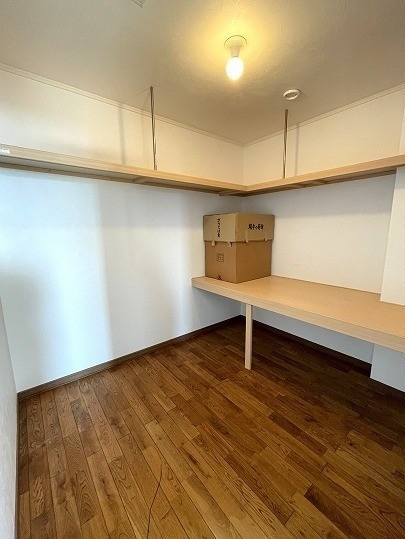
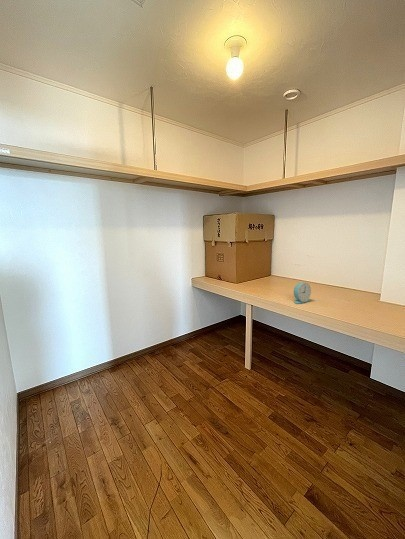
+ alarm clock [293,281,312,305]
